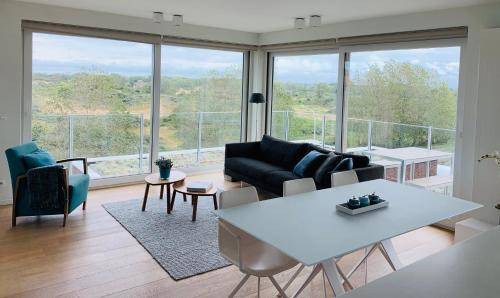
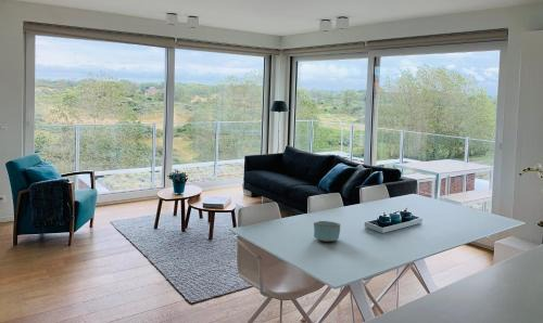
+ bowl [313,220,341,243]
